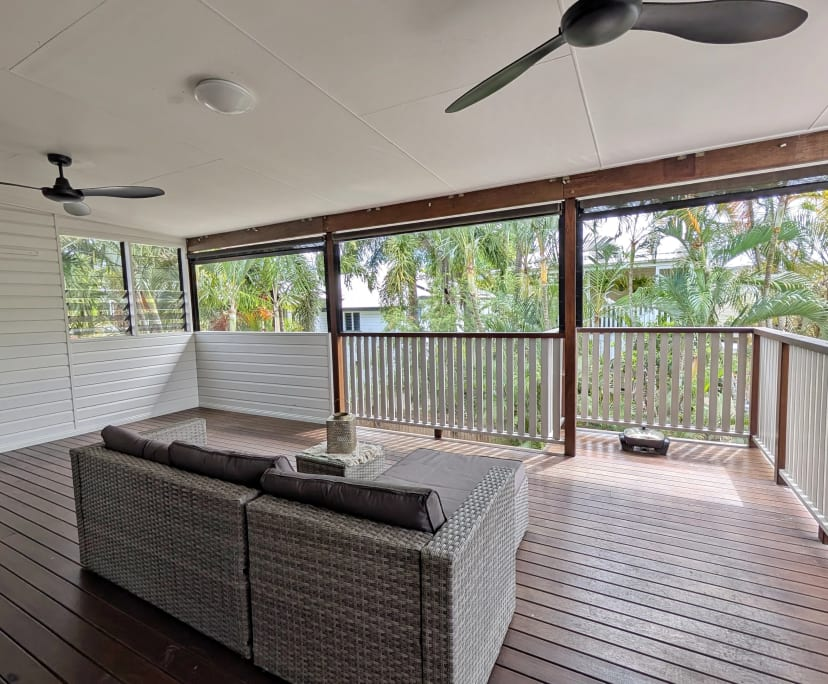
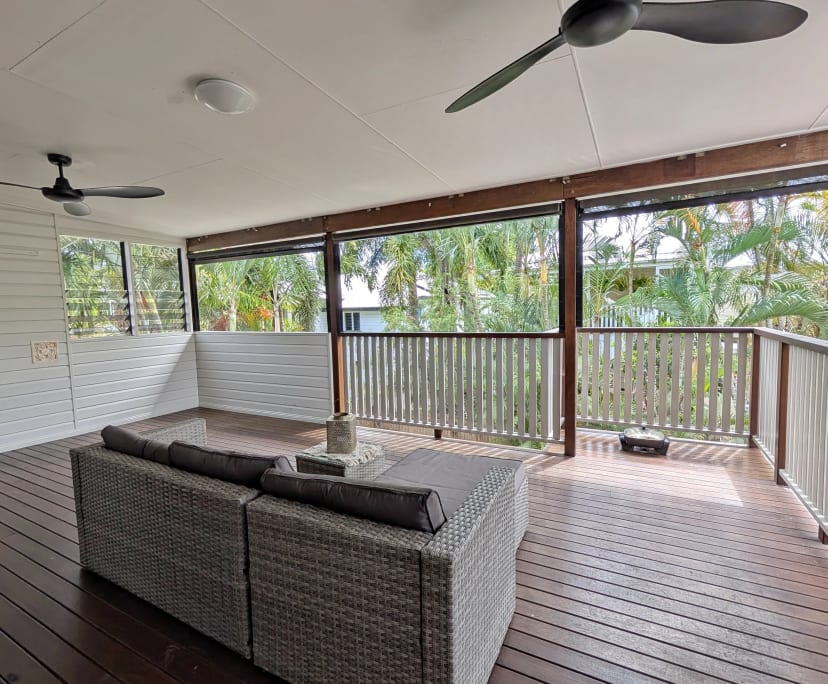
+ wall ornament [29,339,60,365]
